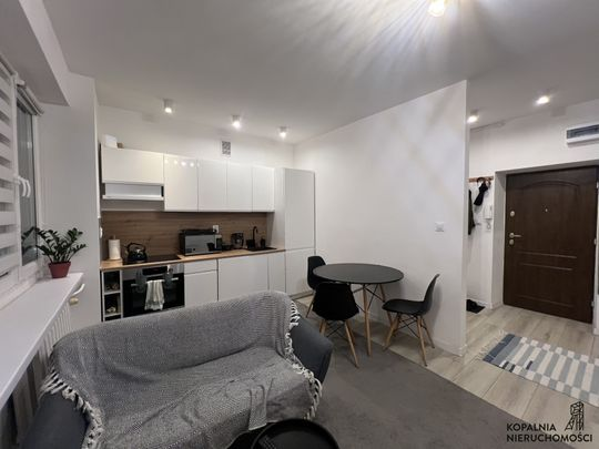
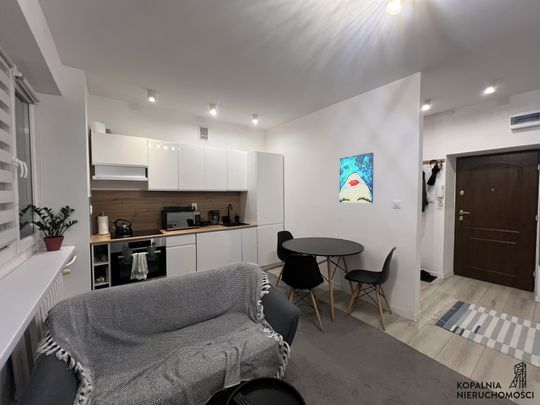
+ wall art [338,152,375,204]
